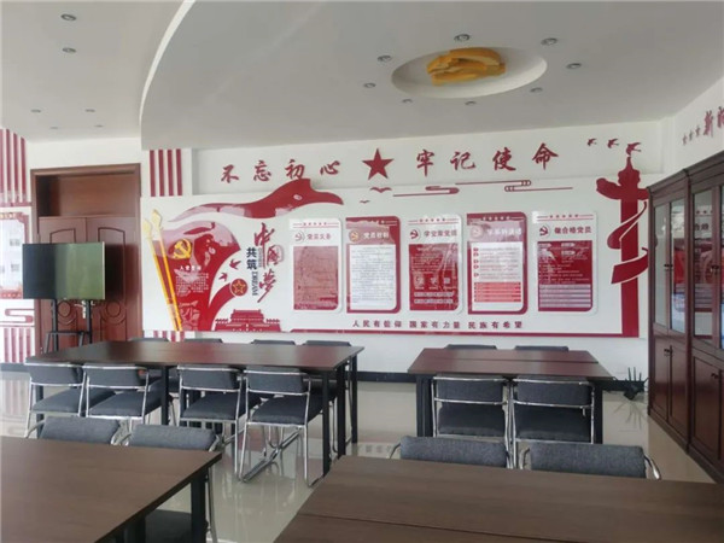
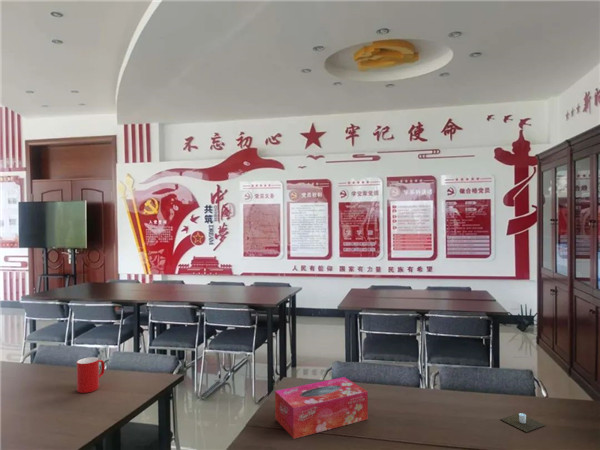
+ cup [76,356,106,394]
+ tissue box [274,376,369,440]
+ cup [500,412,546,433]
